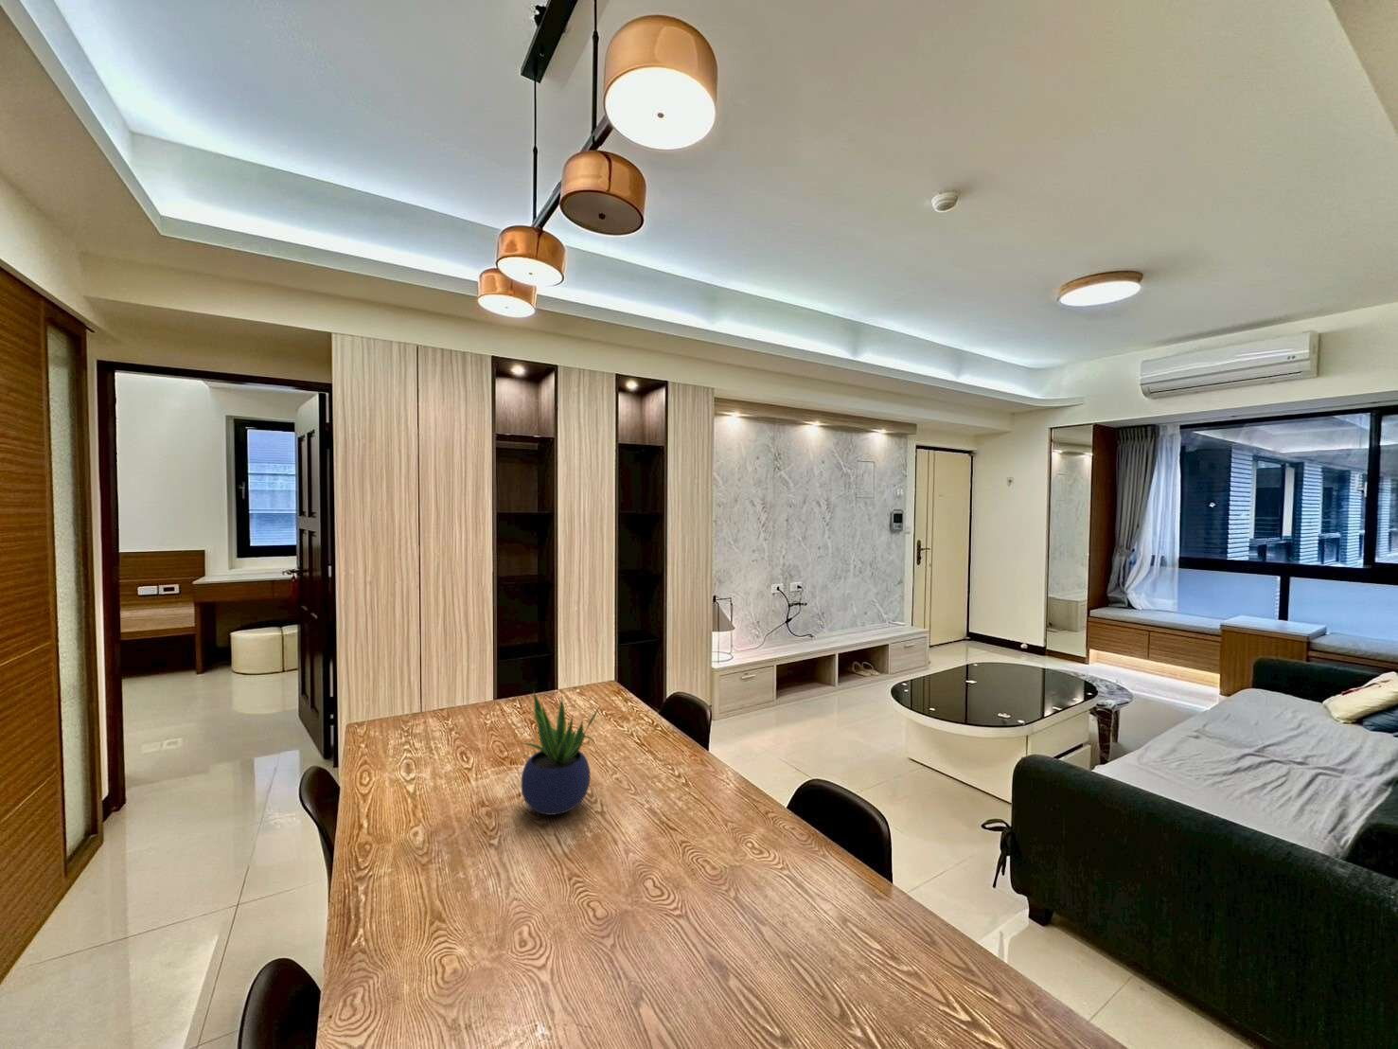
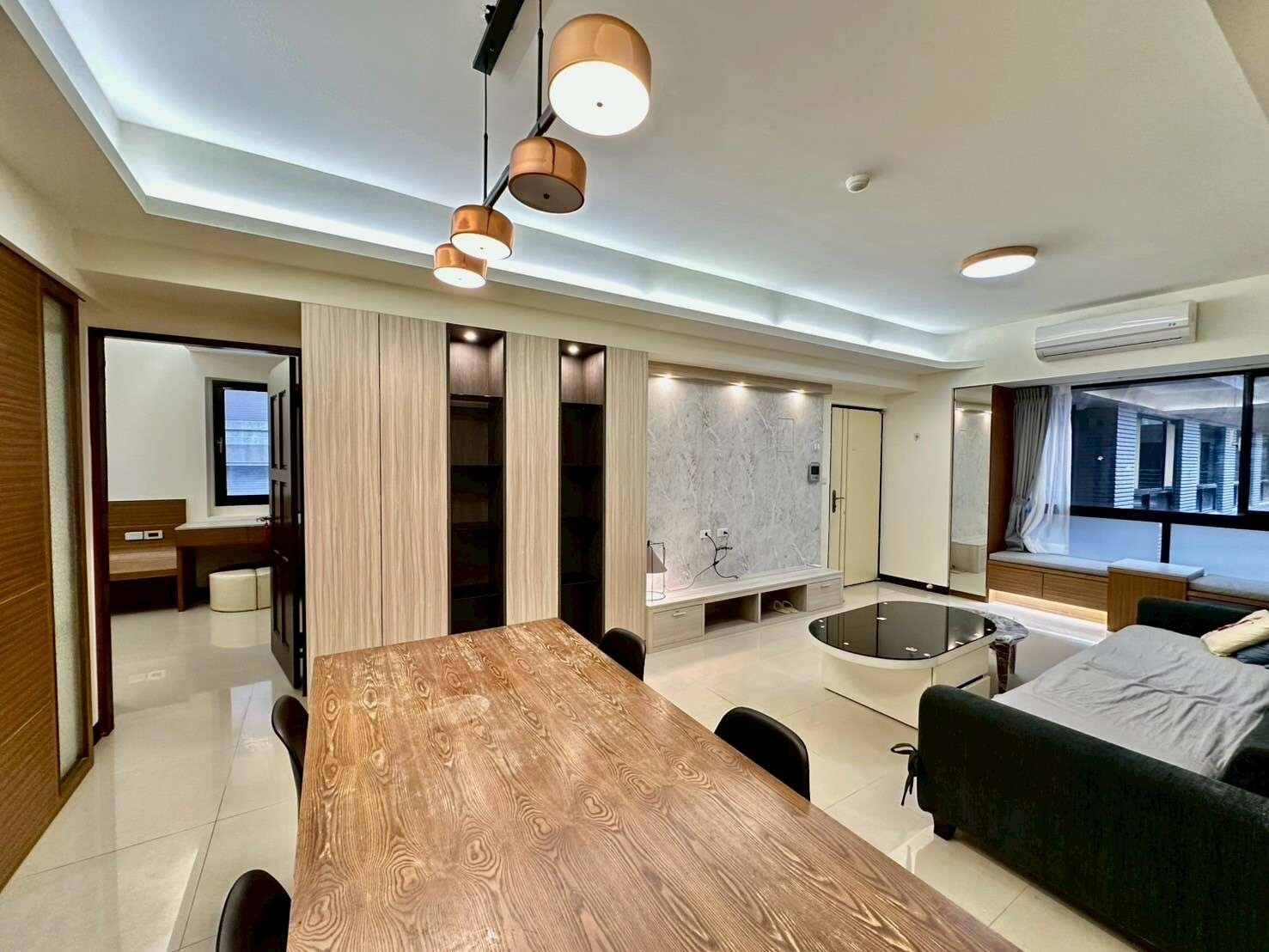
- potted plant [520,689,602,817]
